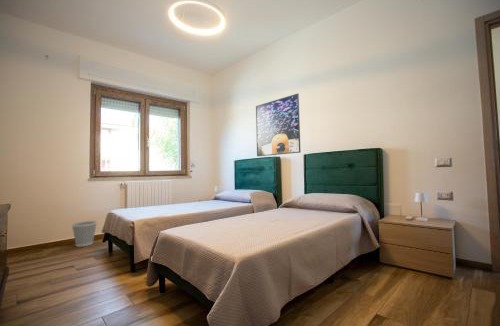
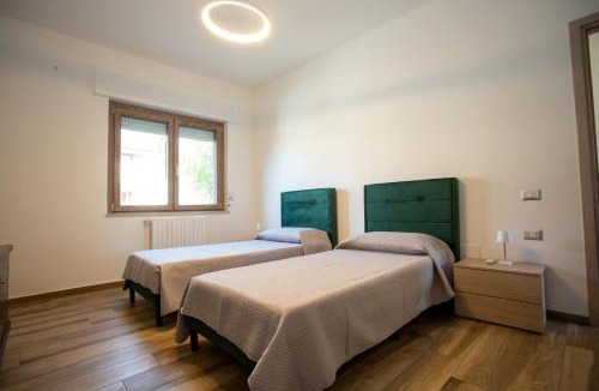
- wastebasket [70,220,98,248]
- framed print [255,93,301,157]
